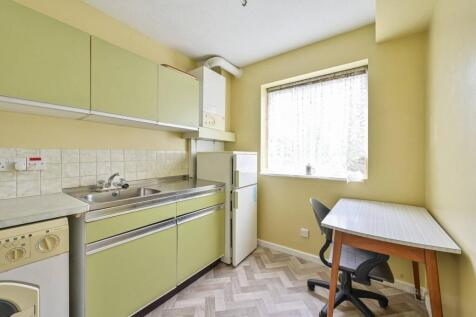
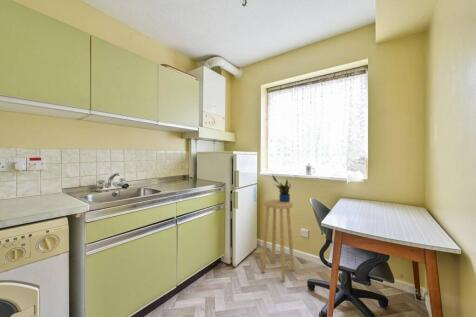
+ stool [261,198,295,282]
+ potted plant [271,174,292,202]
